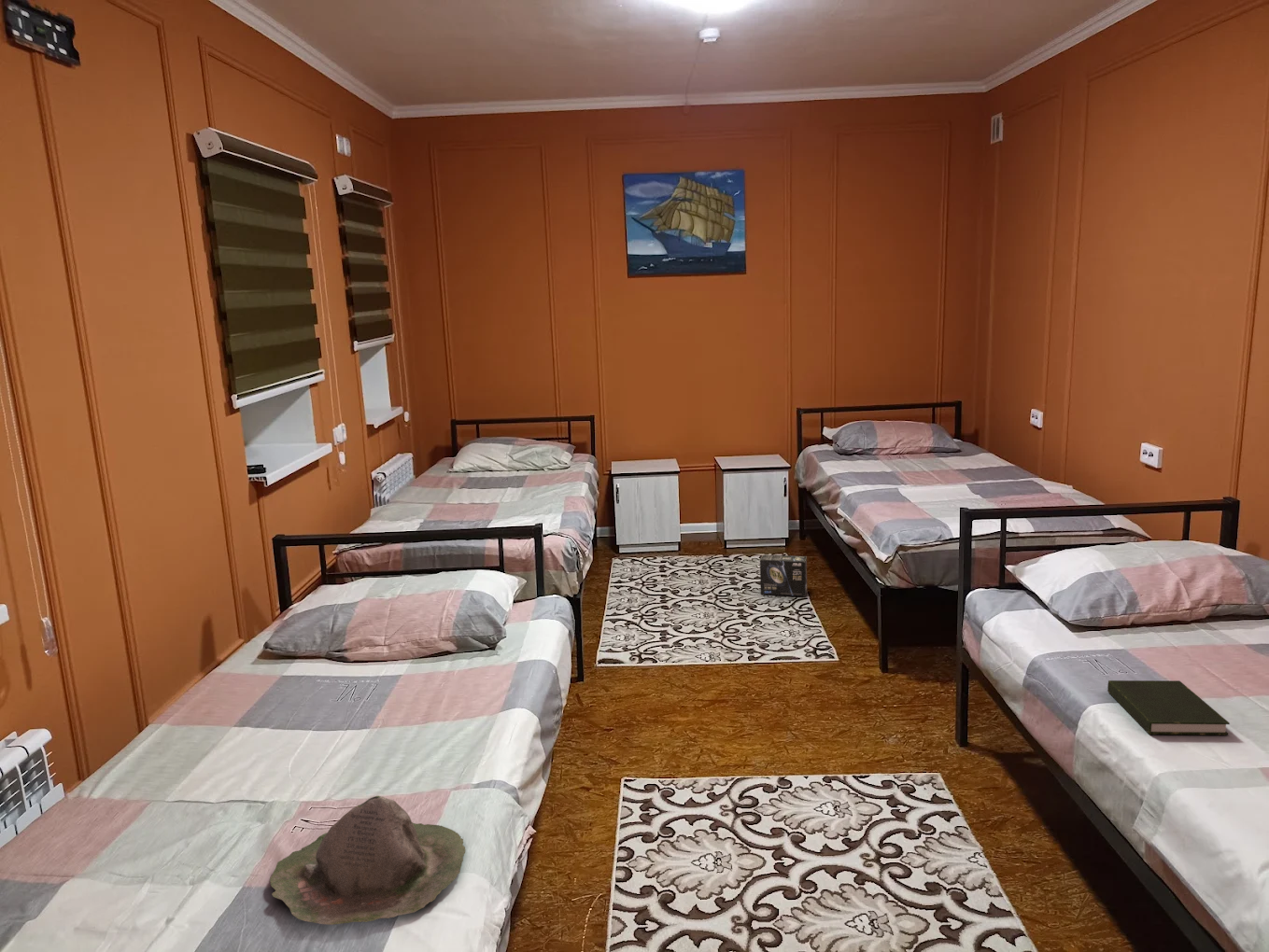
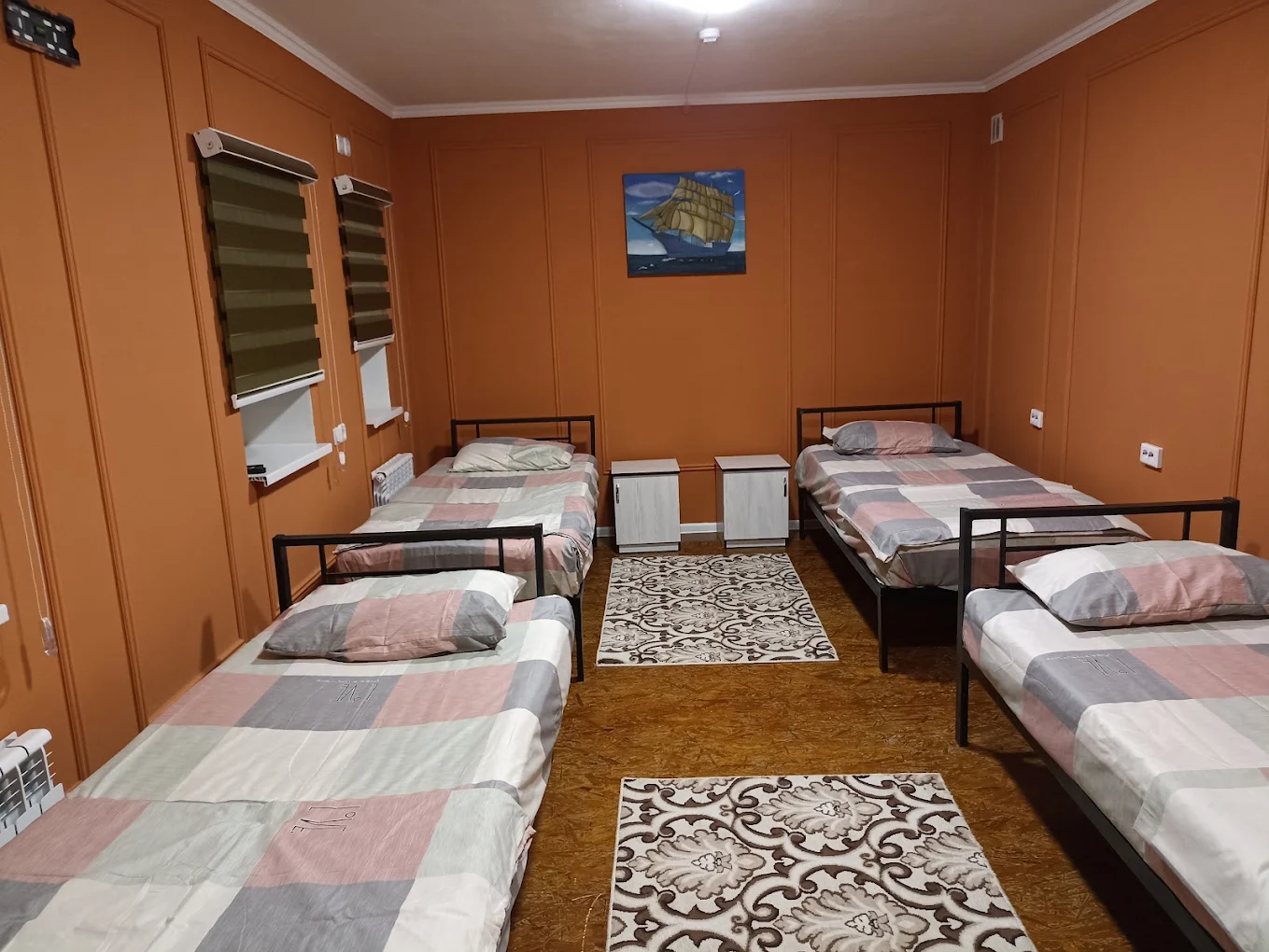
- book [1107,679,1231,736]
- box [759,553,808,597]
- hat [269,795,466,926]
